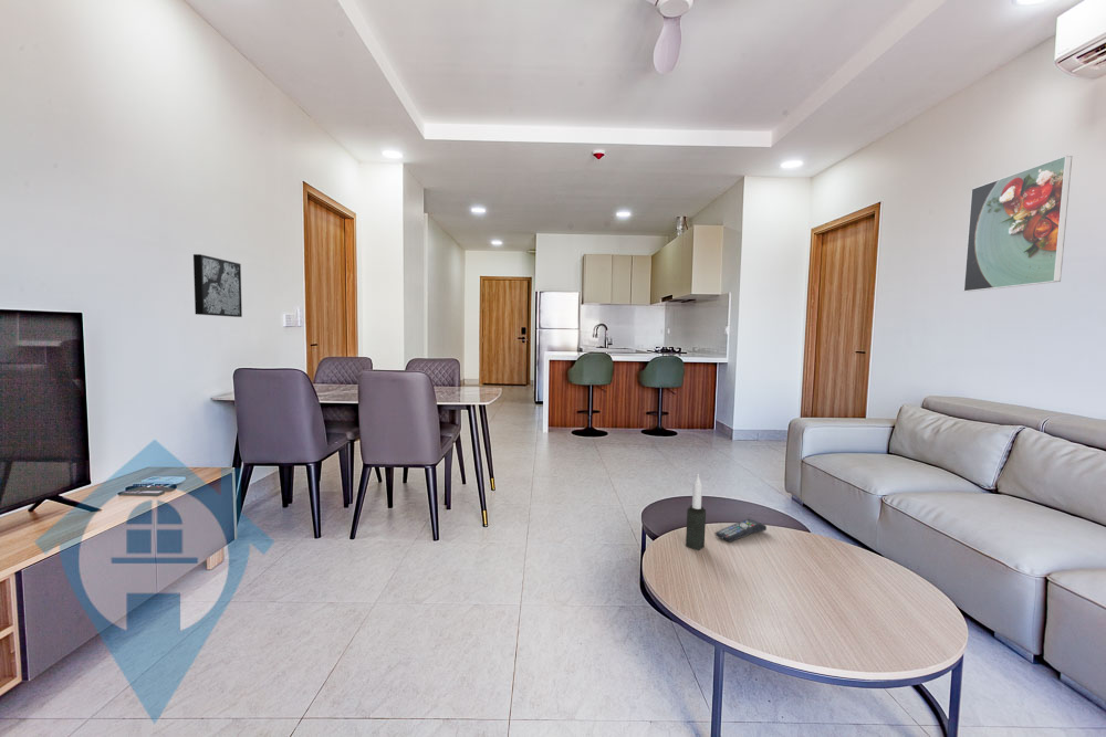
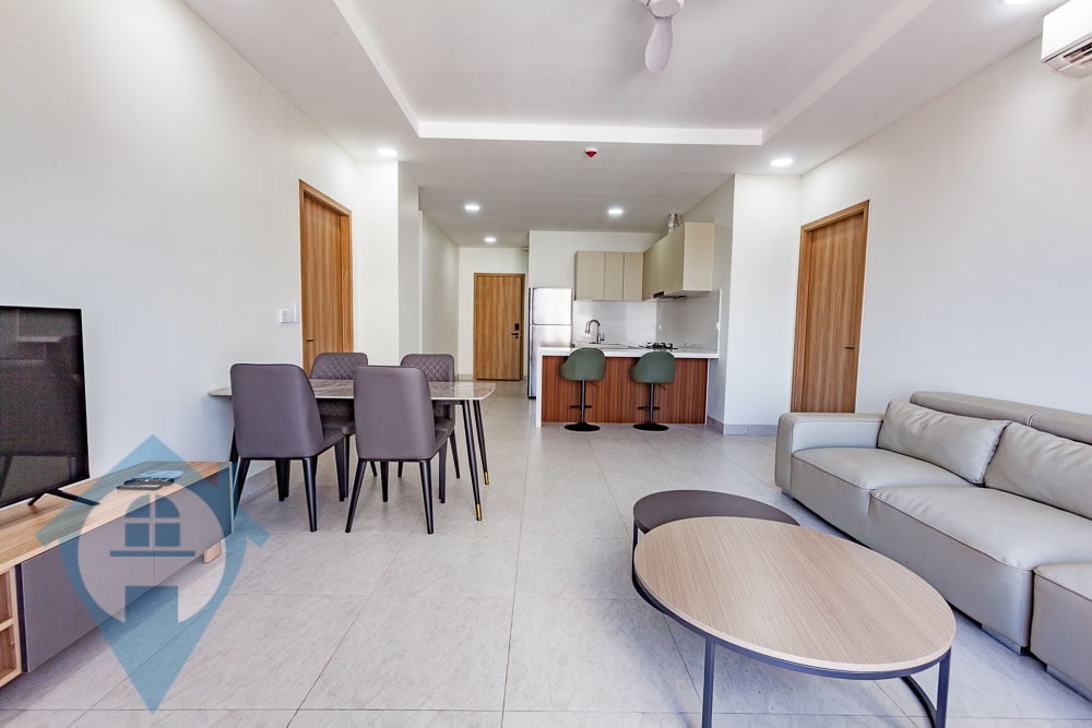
- remote control [714,518,768,544]
- wall art [192,253,243,318]
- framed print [962,155,1073,293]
- candle [685,473,707,551]
